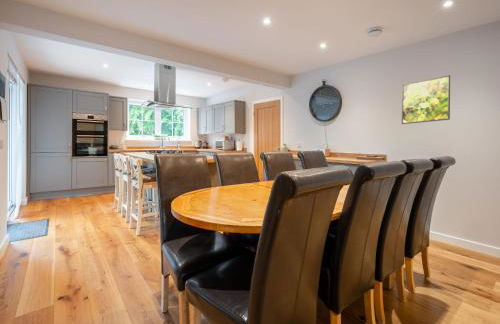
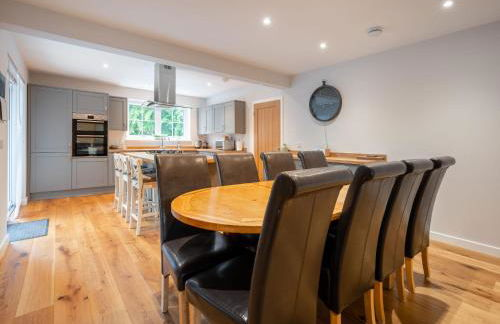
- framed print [401,74,451,125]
